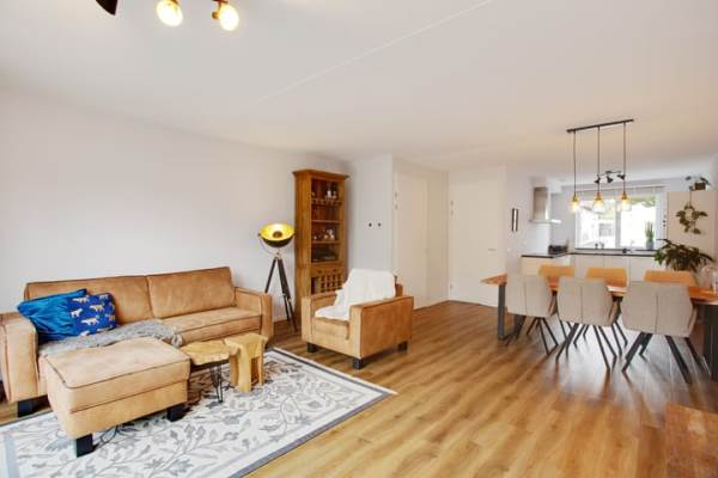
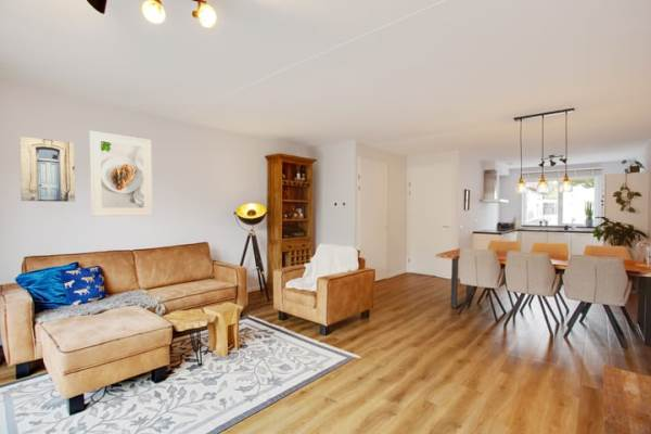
+ wall art [18,136,76,203]
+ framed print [89,130,154,217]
